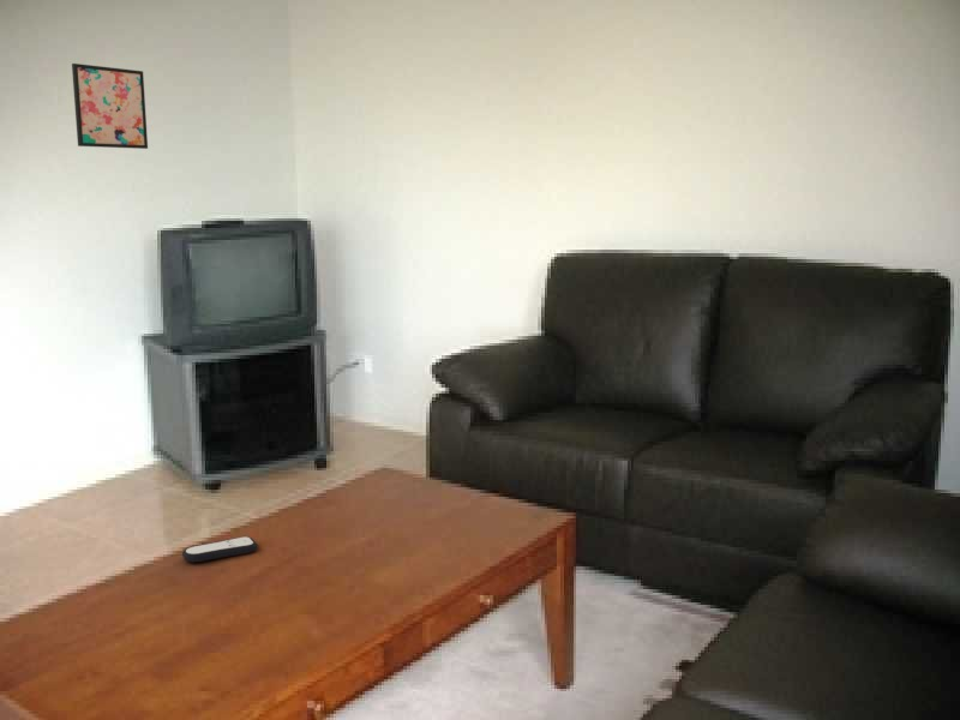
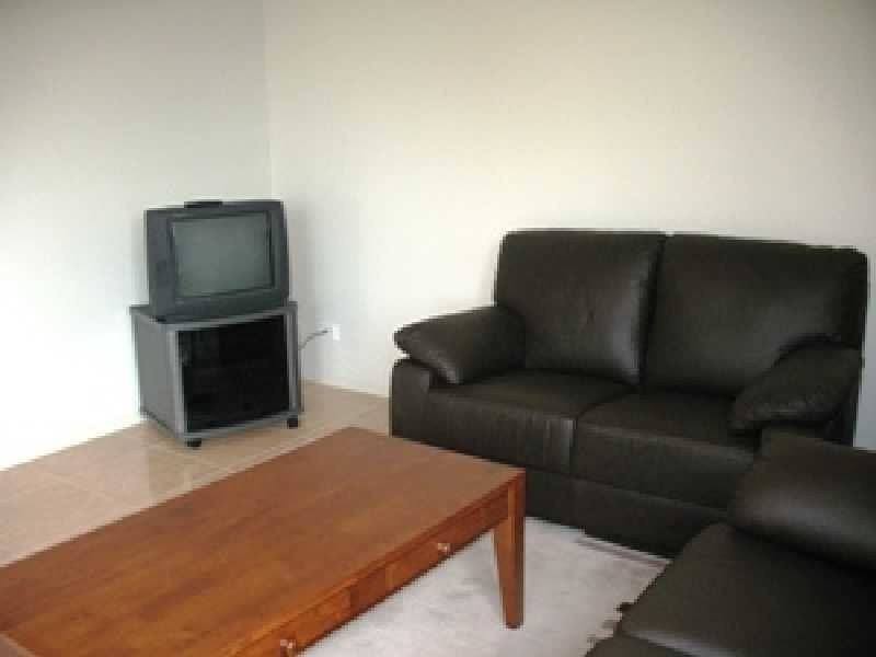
- remote control [181,535,259,563]
- wall art [71,62,149,150]
